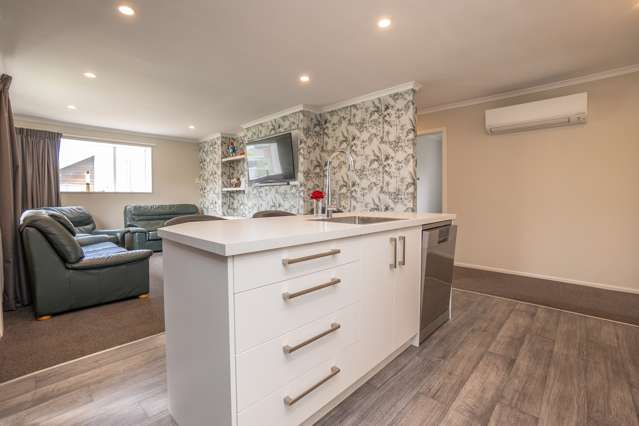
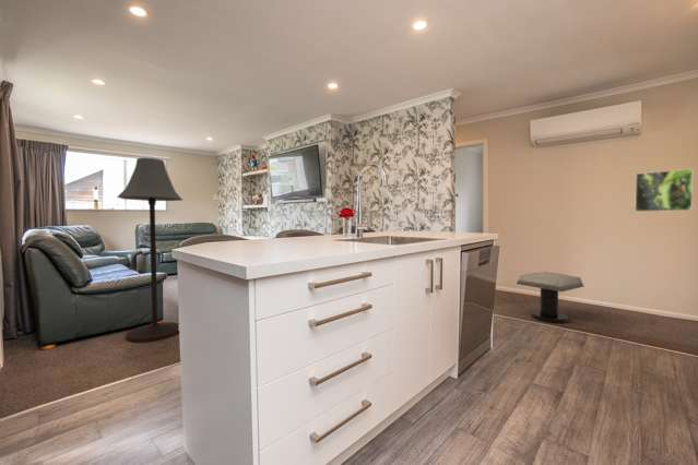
+ stool [516,271,584,324]
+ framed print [634,168,694,213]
+ floor lamp [116,156,184,344]
